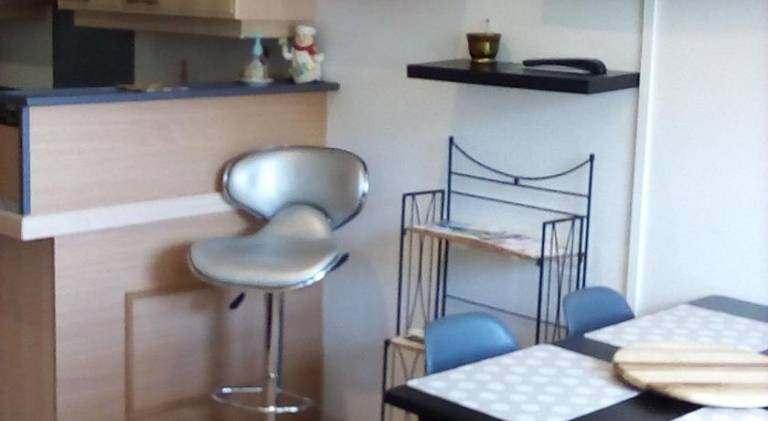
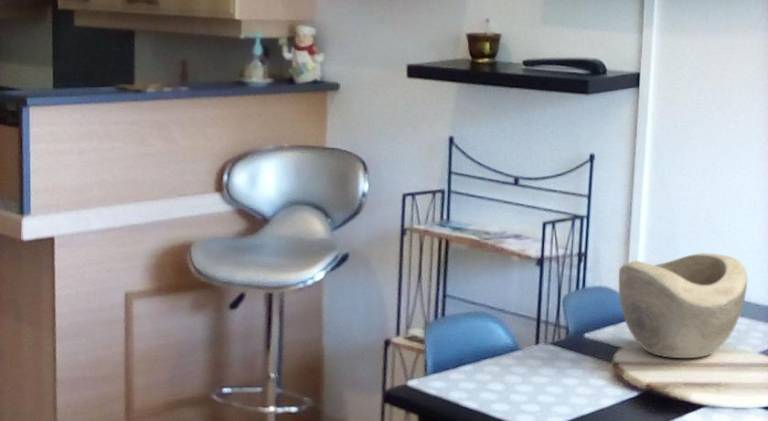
+ decorative bowl [618,252,748,359]
